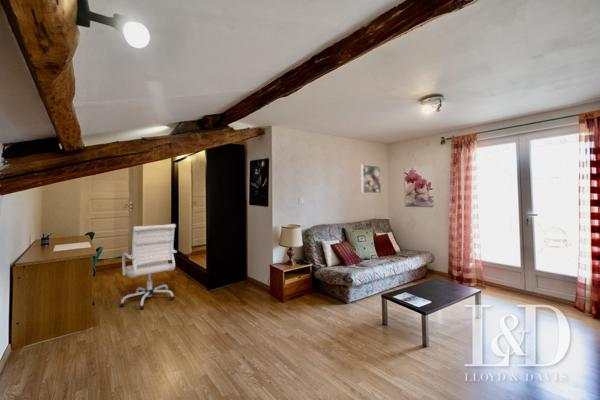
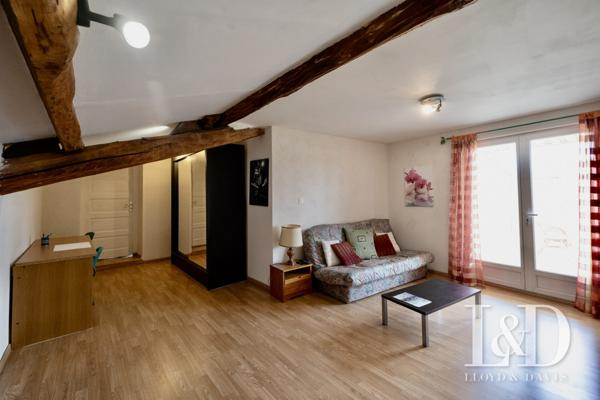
- office chair [119,223,178,310]
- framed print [360,163,382,194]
